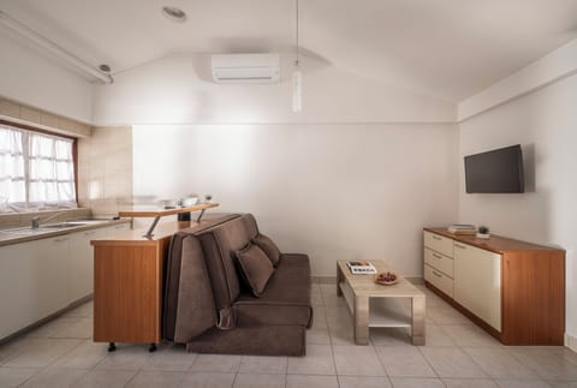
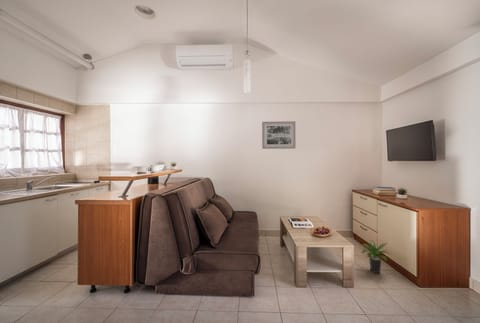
+ wall art [261,120,297,150]
+ potted plant [359,239,393,274]
